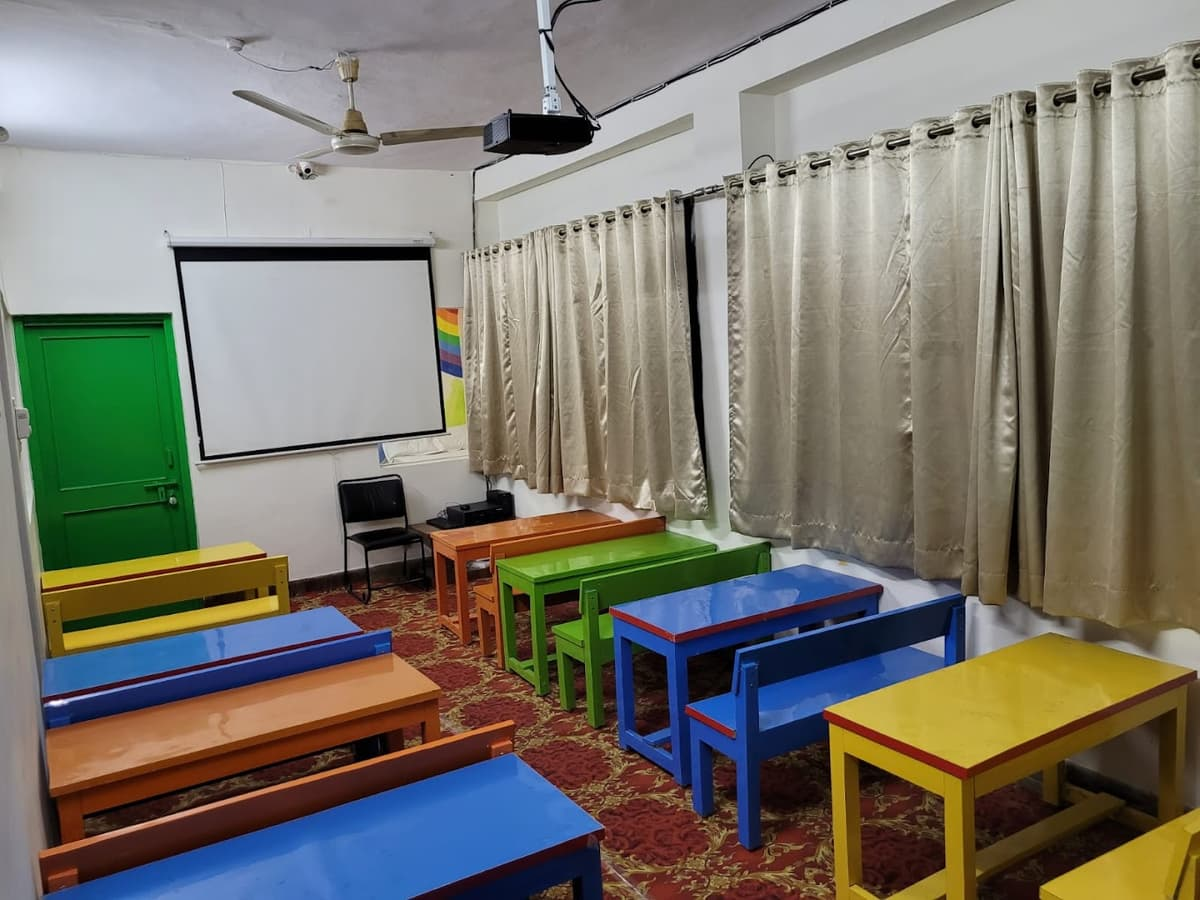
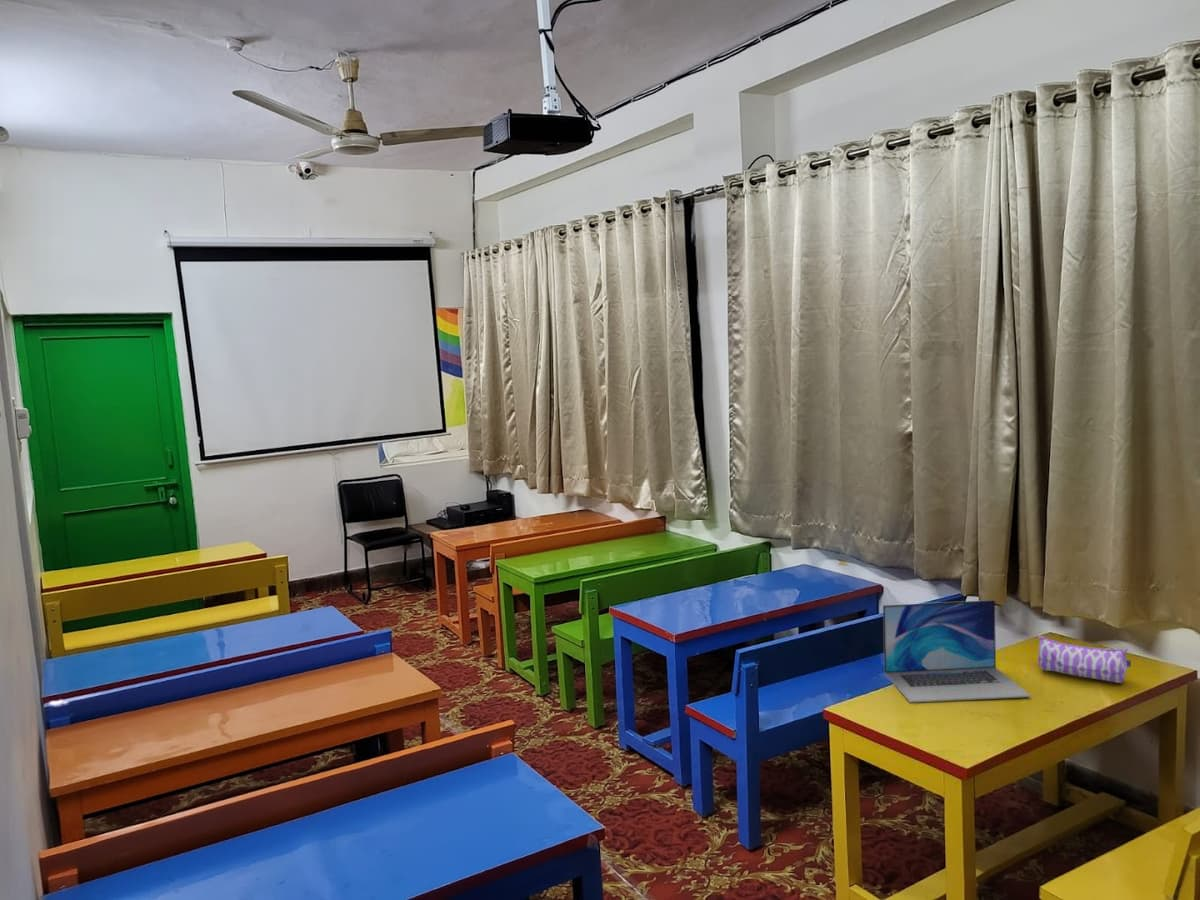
+ pencil case [1037,635,1132,684]
+ laptop [882,599,1032,703]
